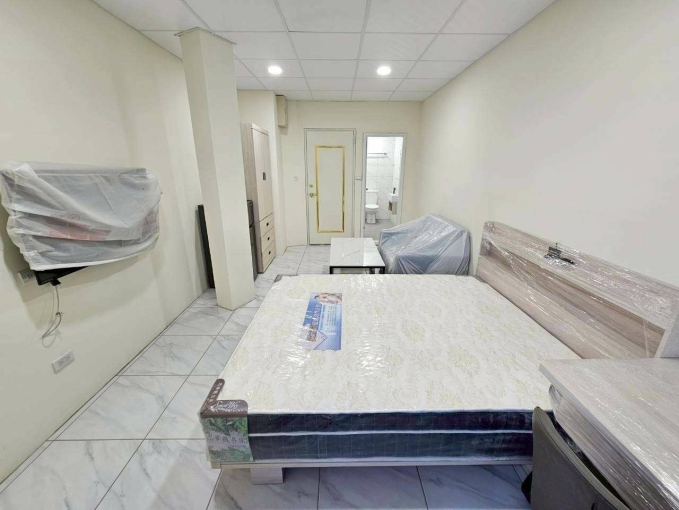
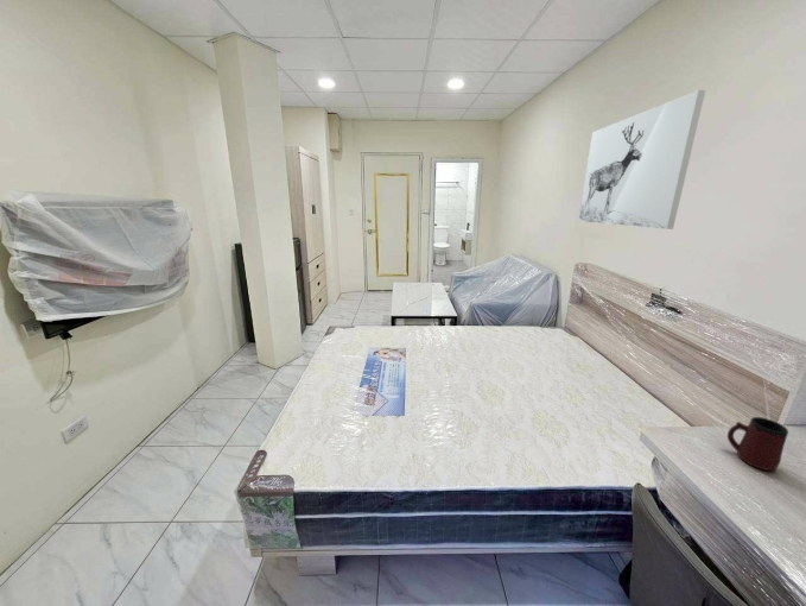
+ mug [726,416,789,472]
+ wall art [578,89,706,231]
